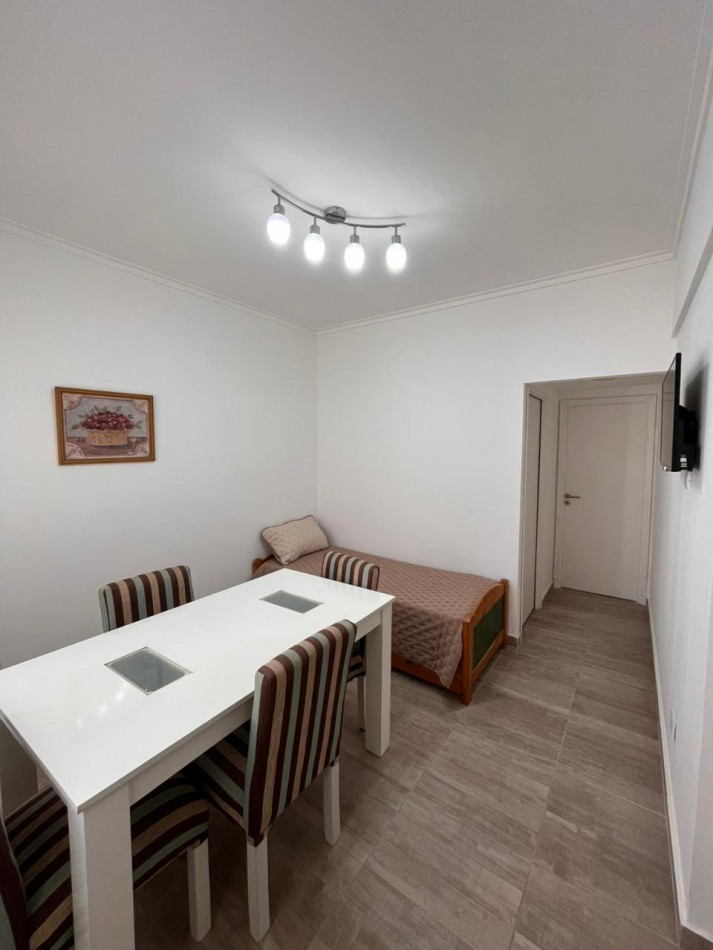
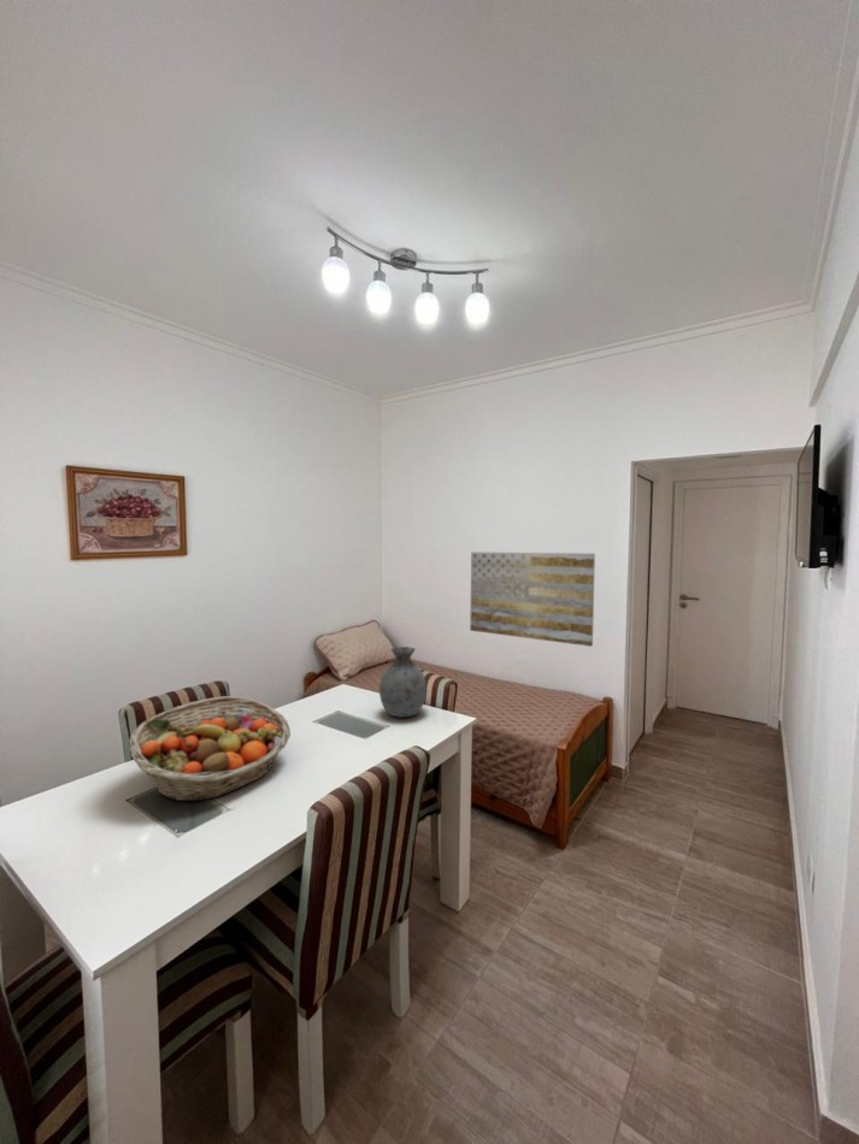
+ wall art [469,552,596,648]
+ fruit basket [129,695,292,802]
+ vase [378,645,428,719]
